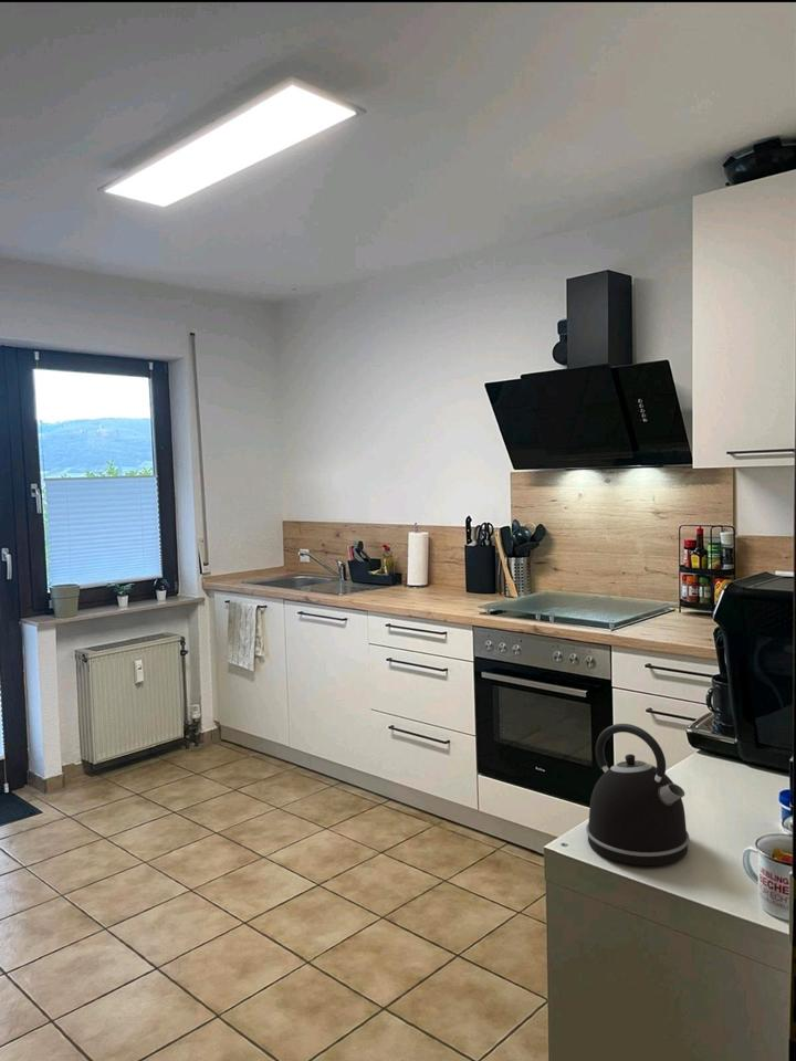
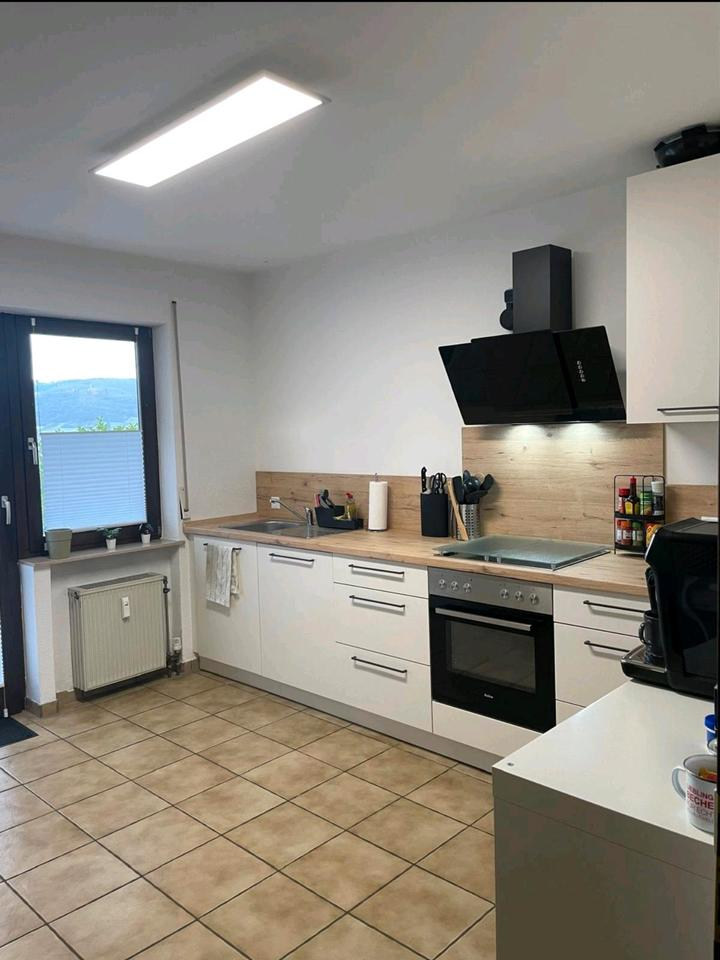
- kettle [585,723,691,866]
